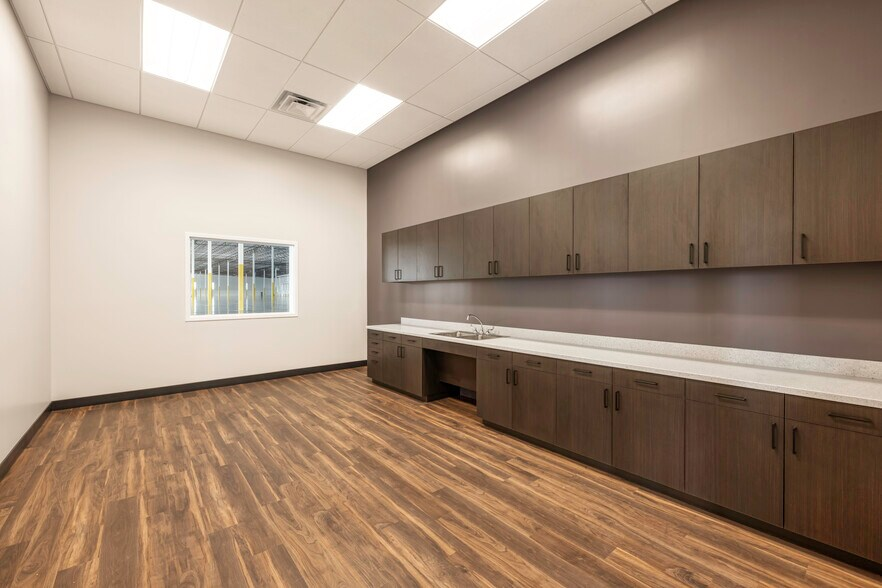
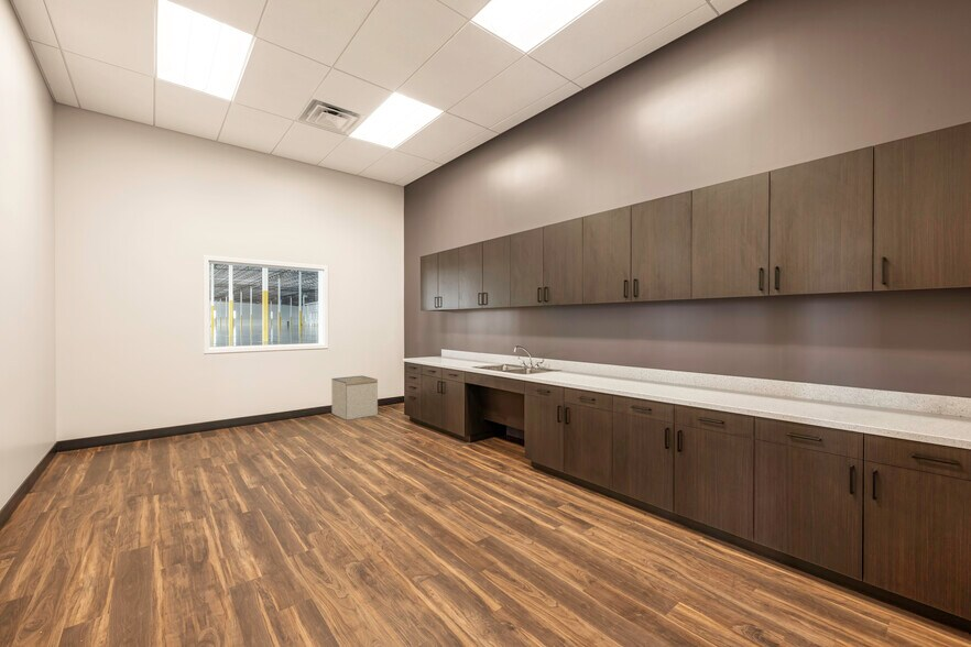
+ storage bin [330,375,379,421]
